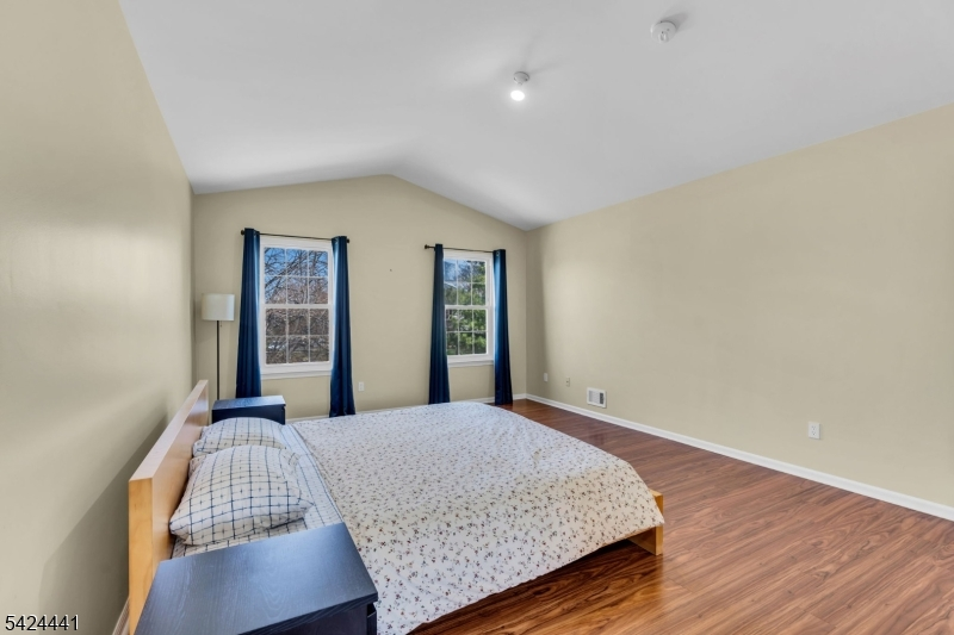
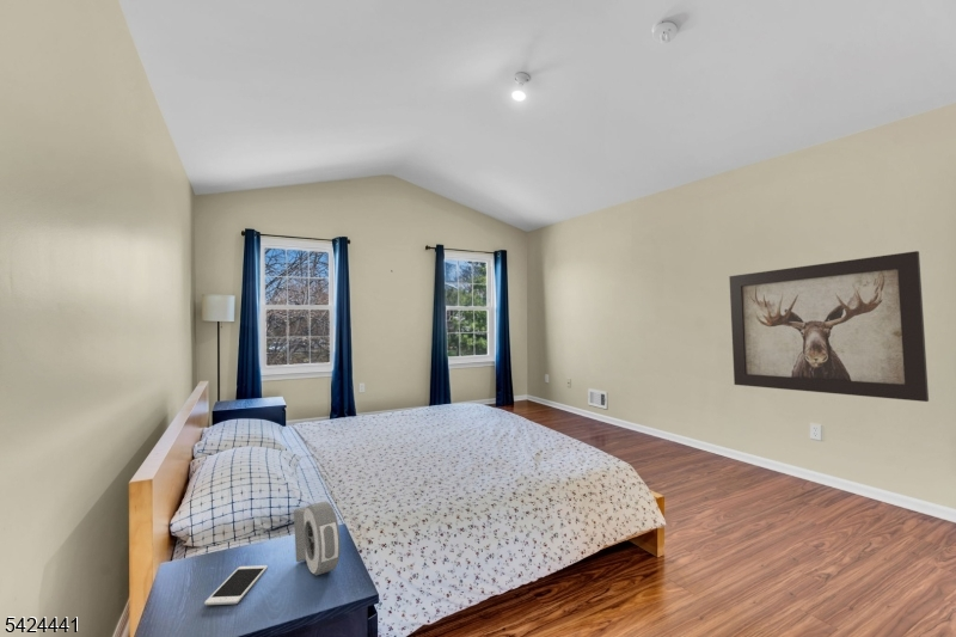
+ alarm clock [293,500,342,576]
+ cell phone [203,564,269,606]
+ wall art [728,250,930,403]
